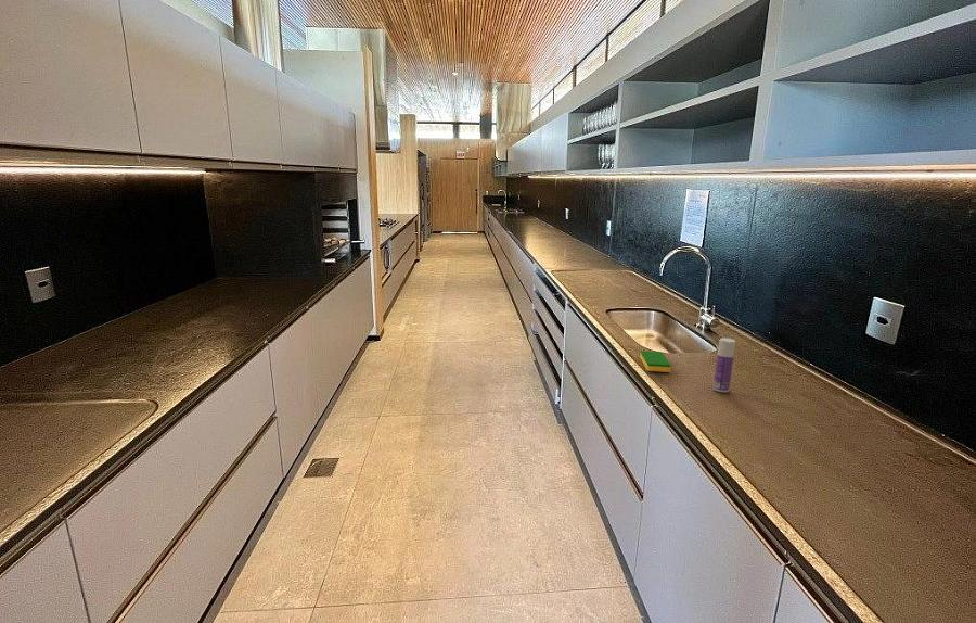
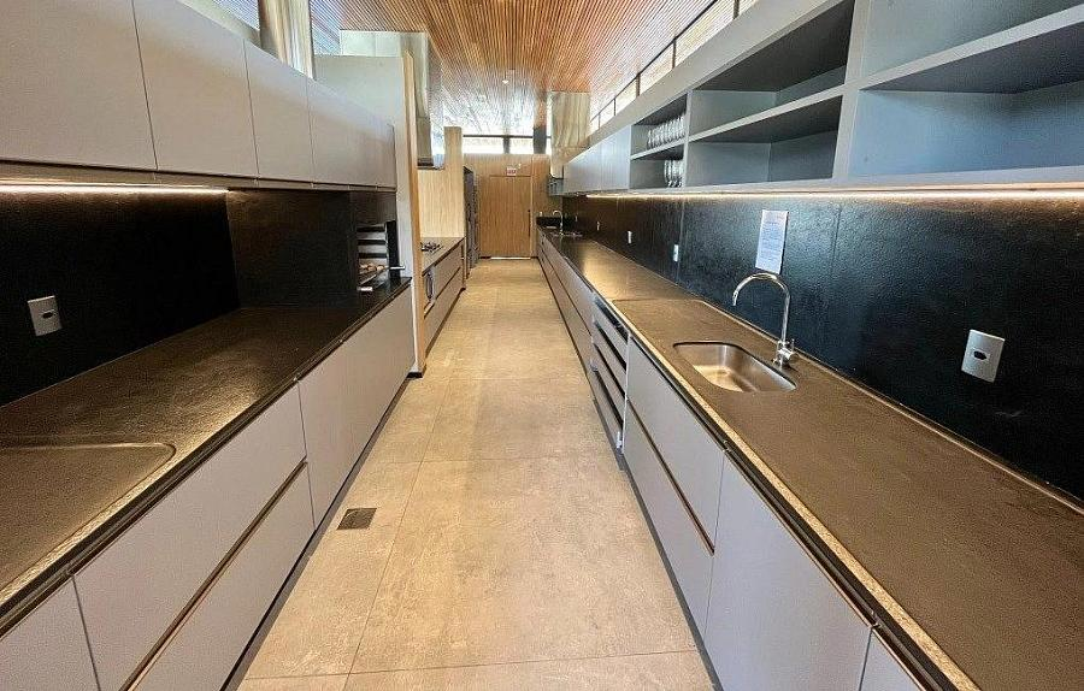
- dish sponge [639,349,672,373]
- bottle [712,338,736,393]
